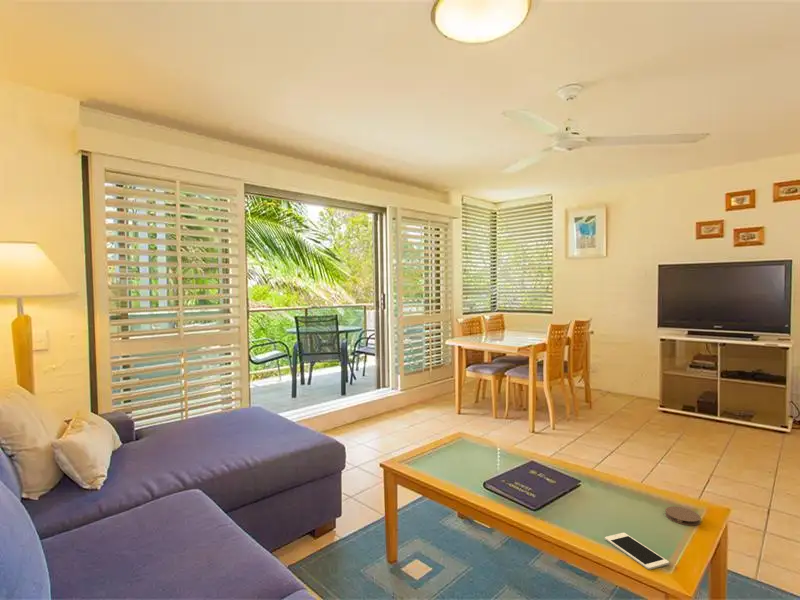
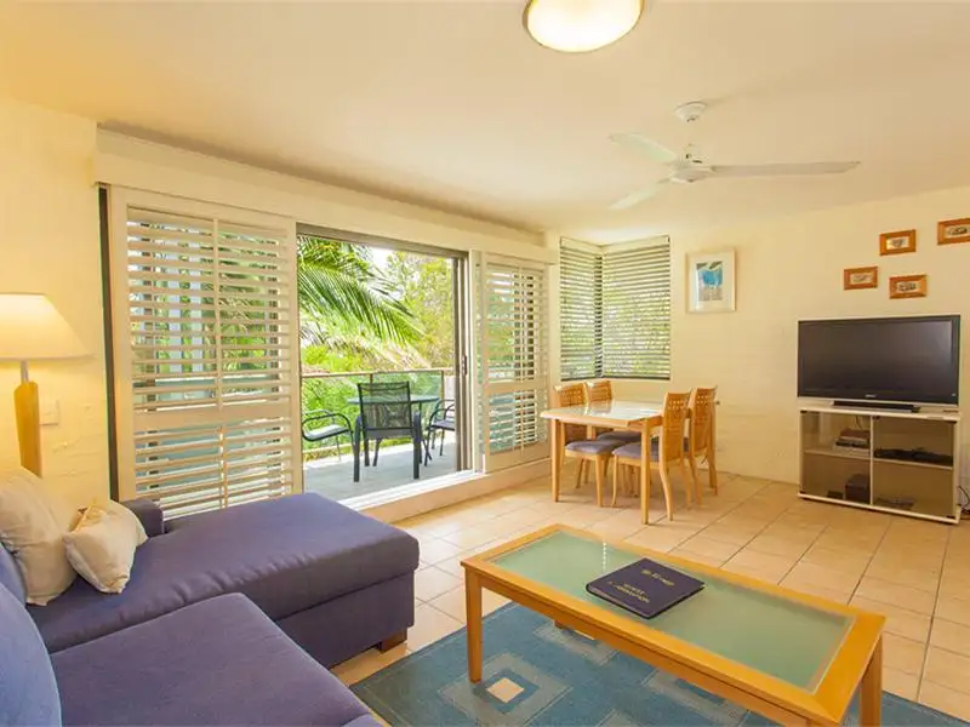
- cell phone [604,532,670,570]
- coaster [664,505,701,526]
